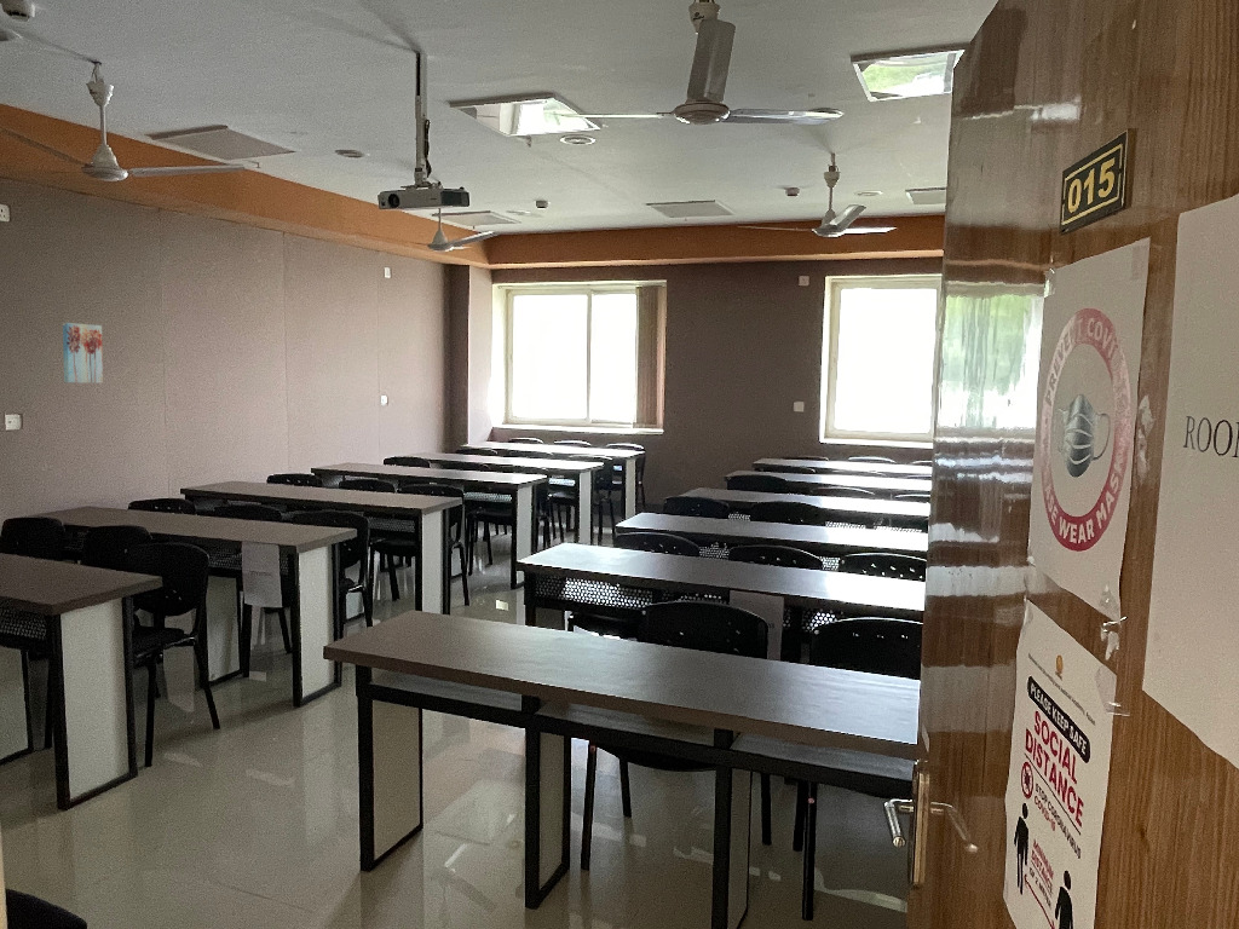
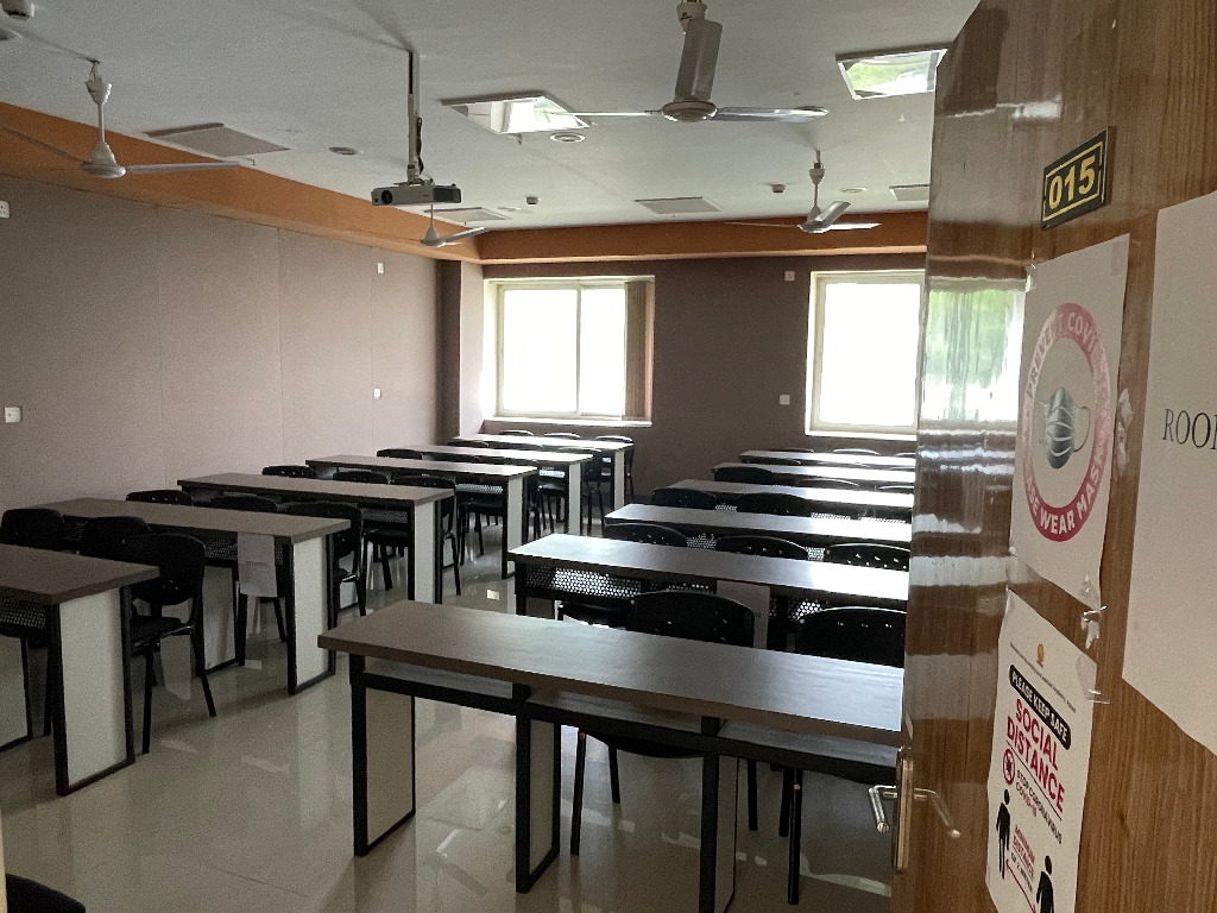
- wall art [62,322,104,385]
